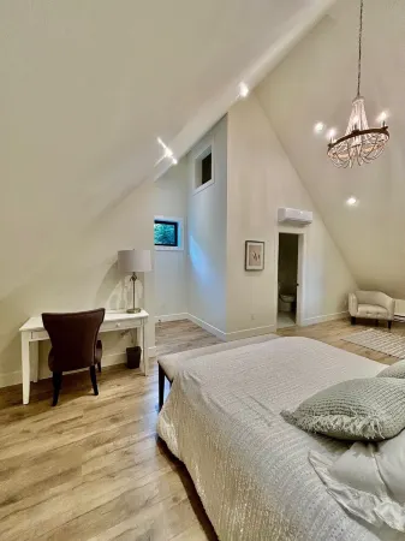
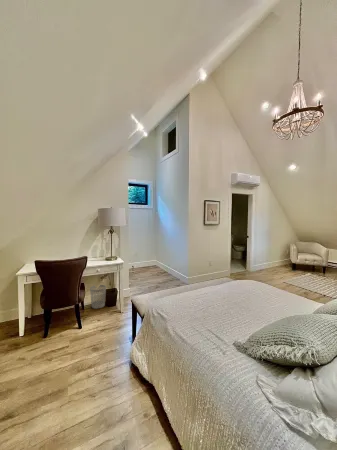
+ wastebasket [89,284,107,309]
